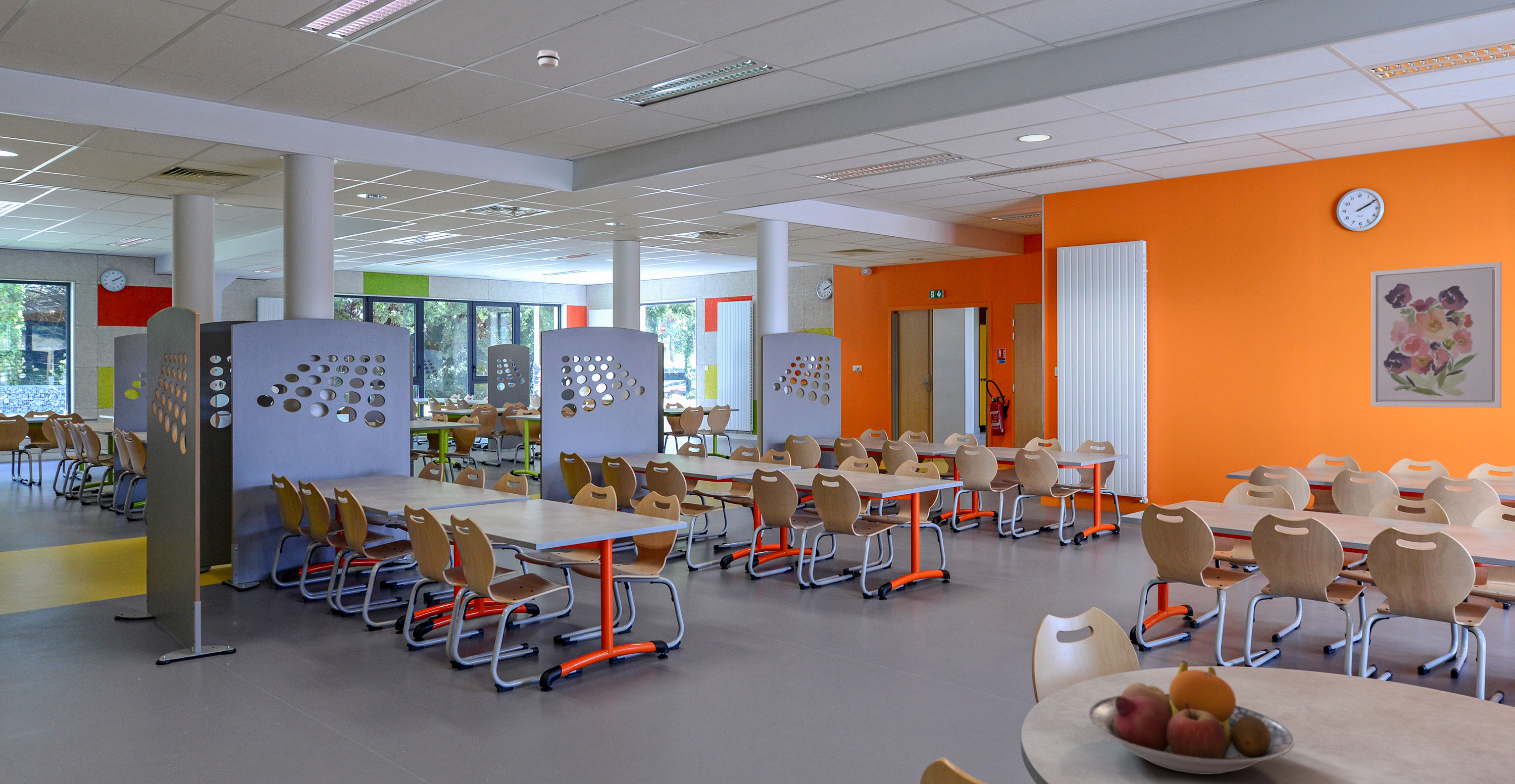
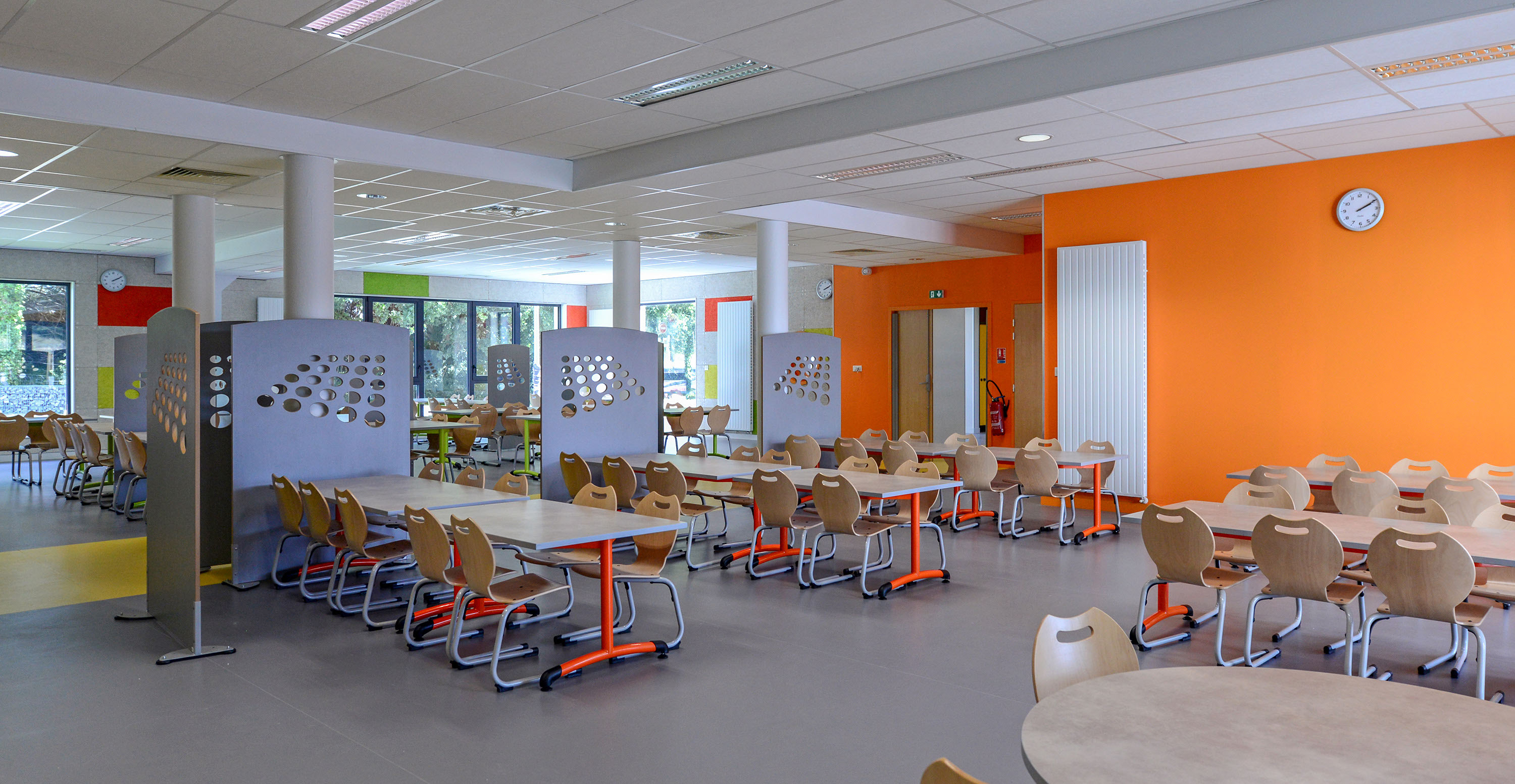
- wall art [1371,262,1502,408]
- fruit bowl [1087,660,1295,775]
- smoke detector [537,49,560,69]
